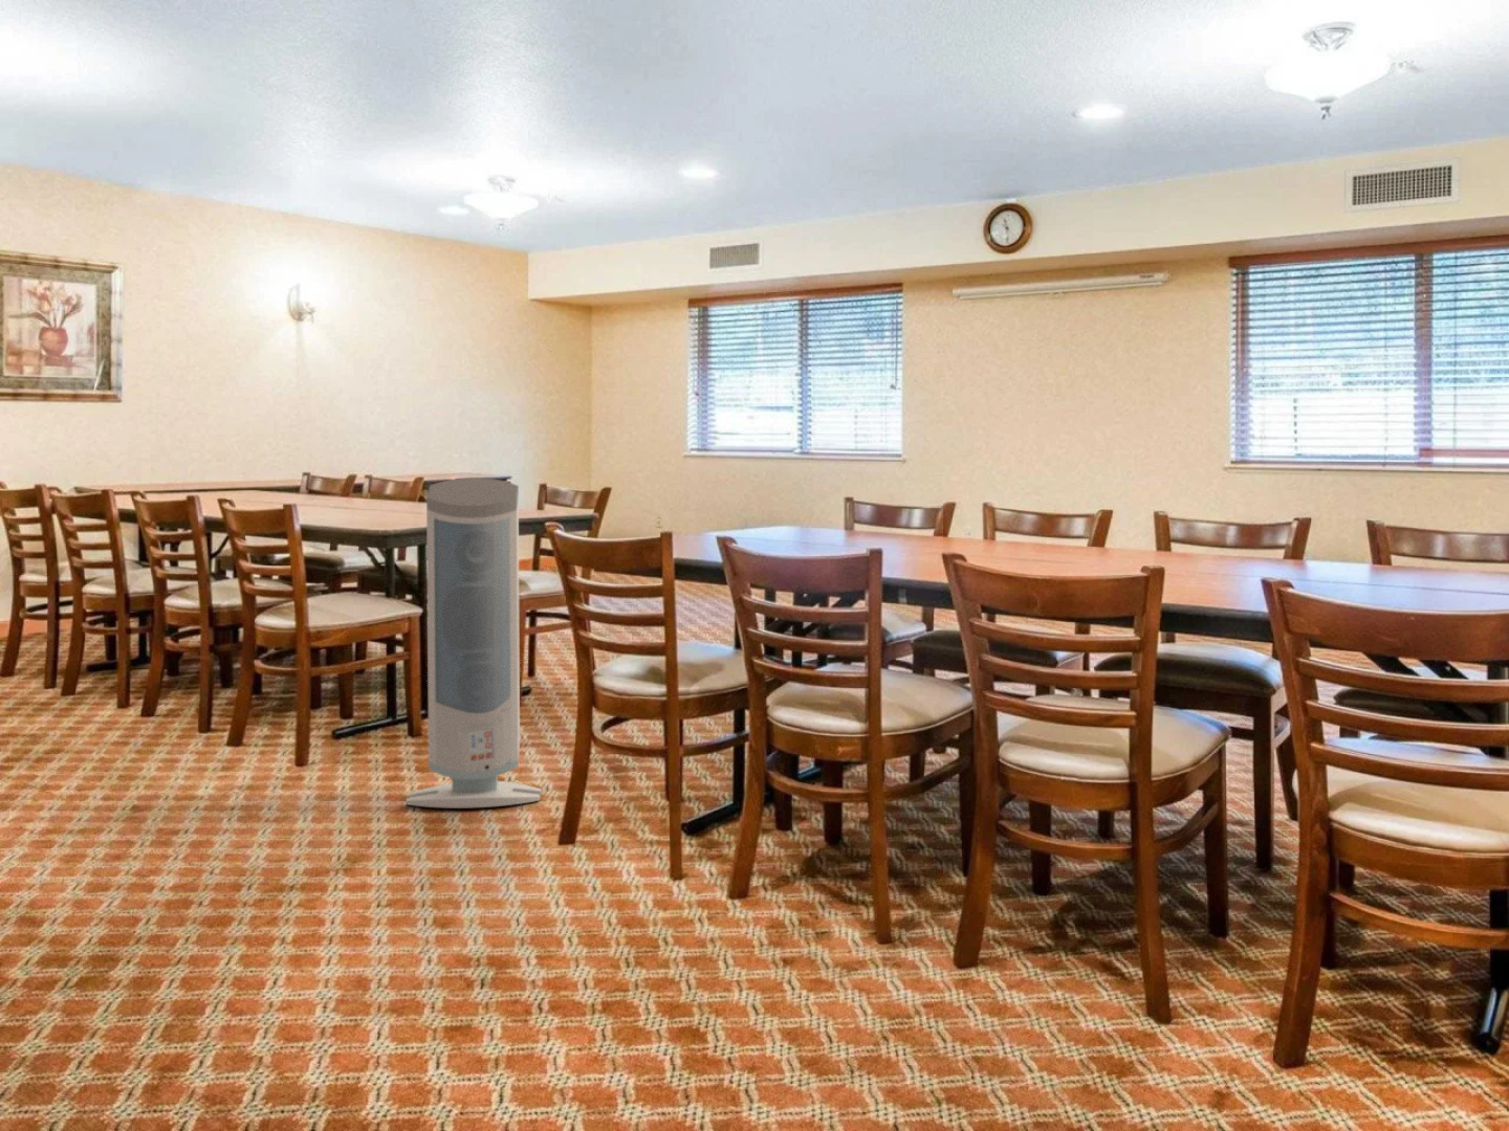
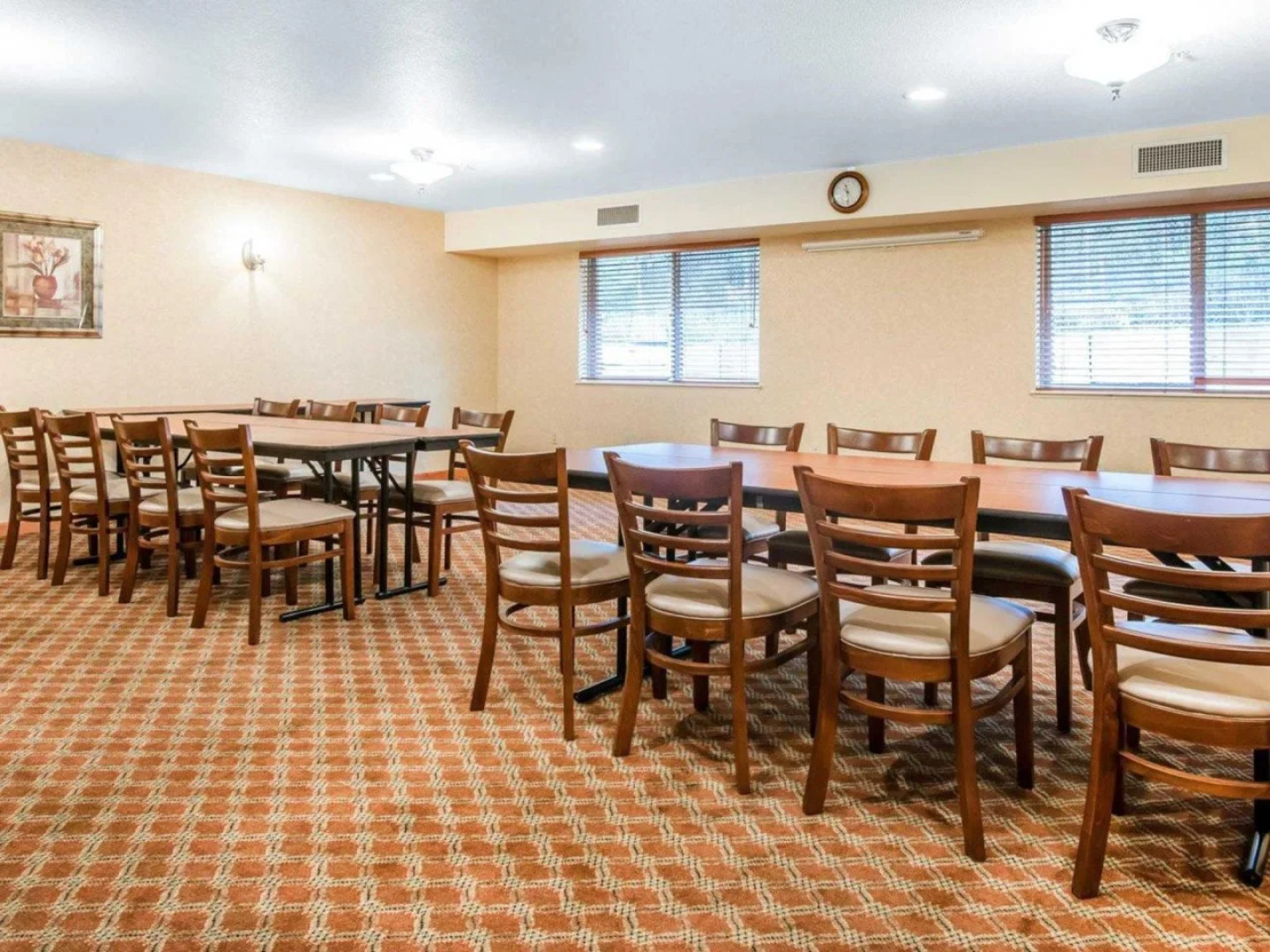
- air purifier [404,476,543,809]
